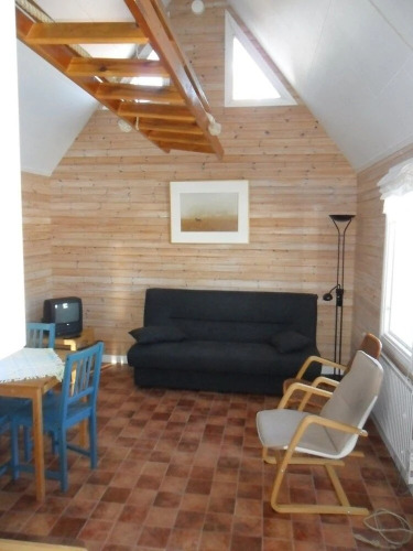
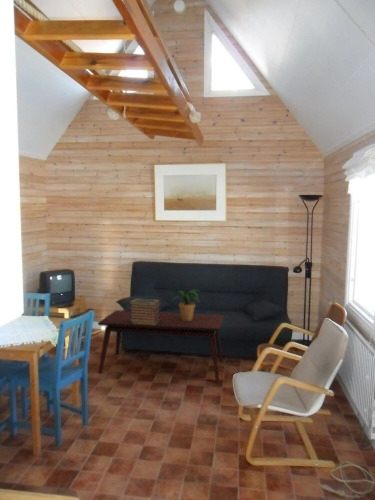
+ coffee table [97,309,224,382]
+ book stack [128,298,162,326]
+ potted plant [170,288,201,321]
